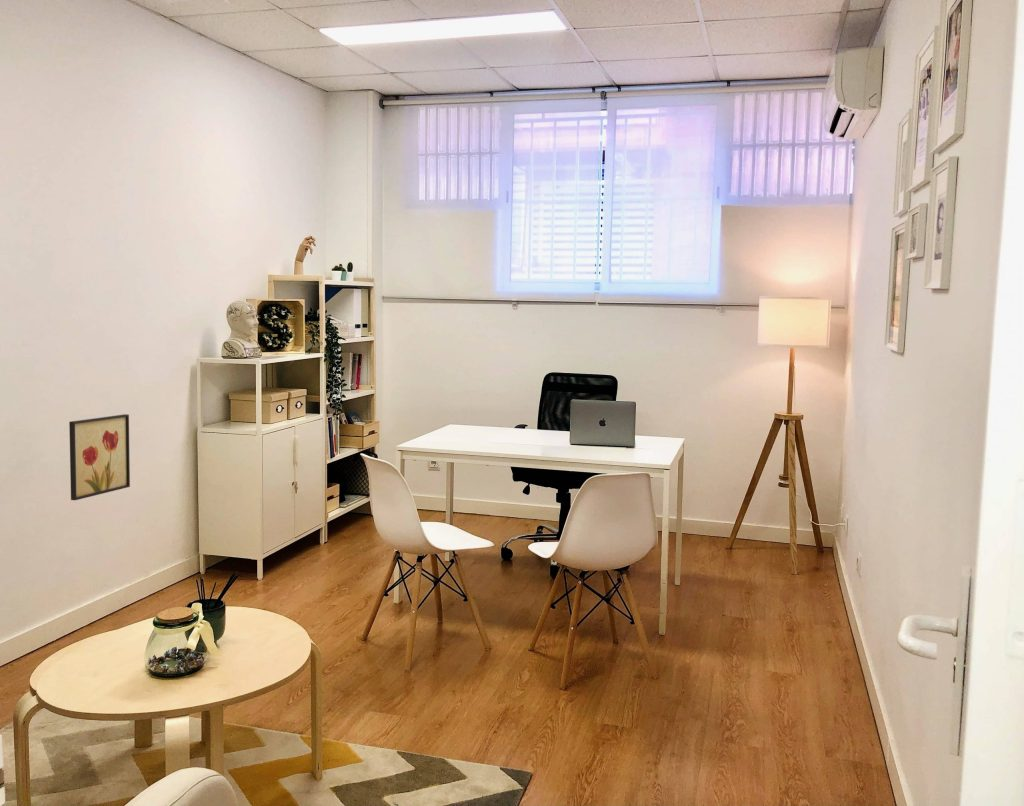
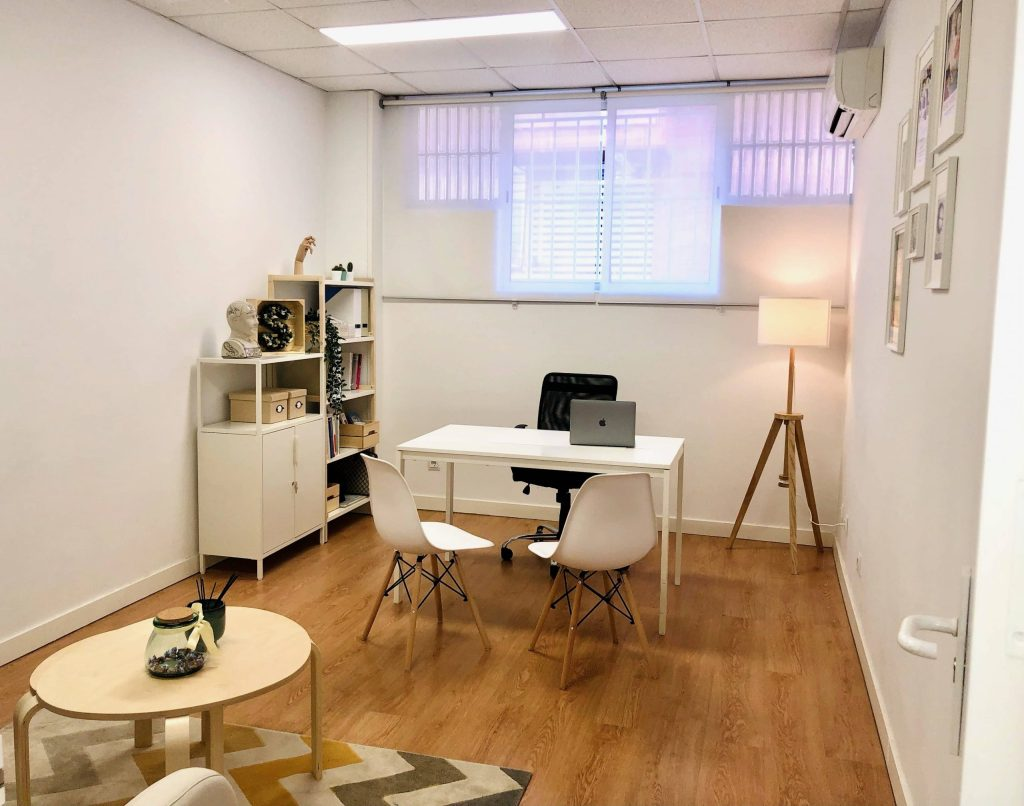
- wall art [68,413,131,501]
